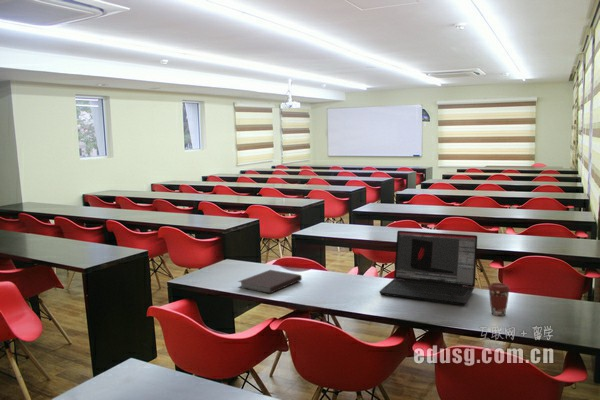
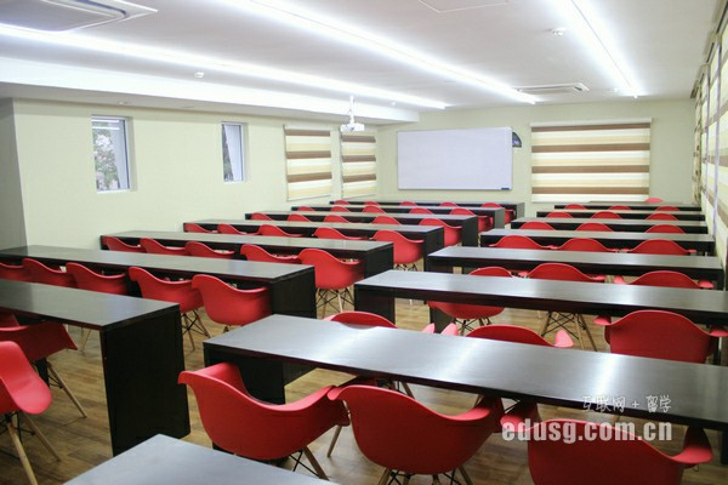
- coffee cup [487,282,511,317]
- laptop [378,230,478,306]
- notebook [237,269,303,295]
